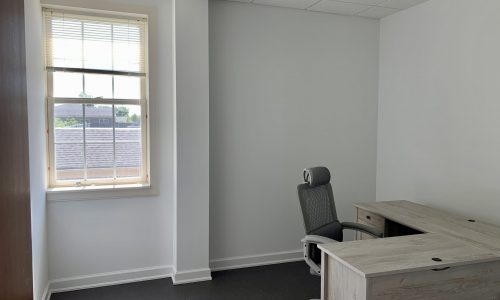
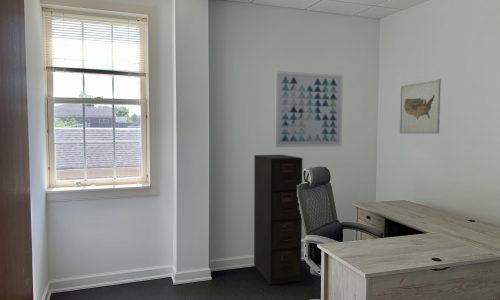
+ filing cabinet [253,154,303,286]
+ wall art [274,70,344,148]
+ wall art [399,78,442,135]
